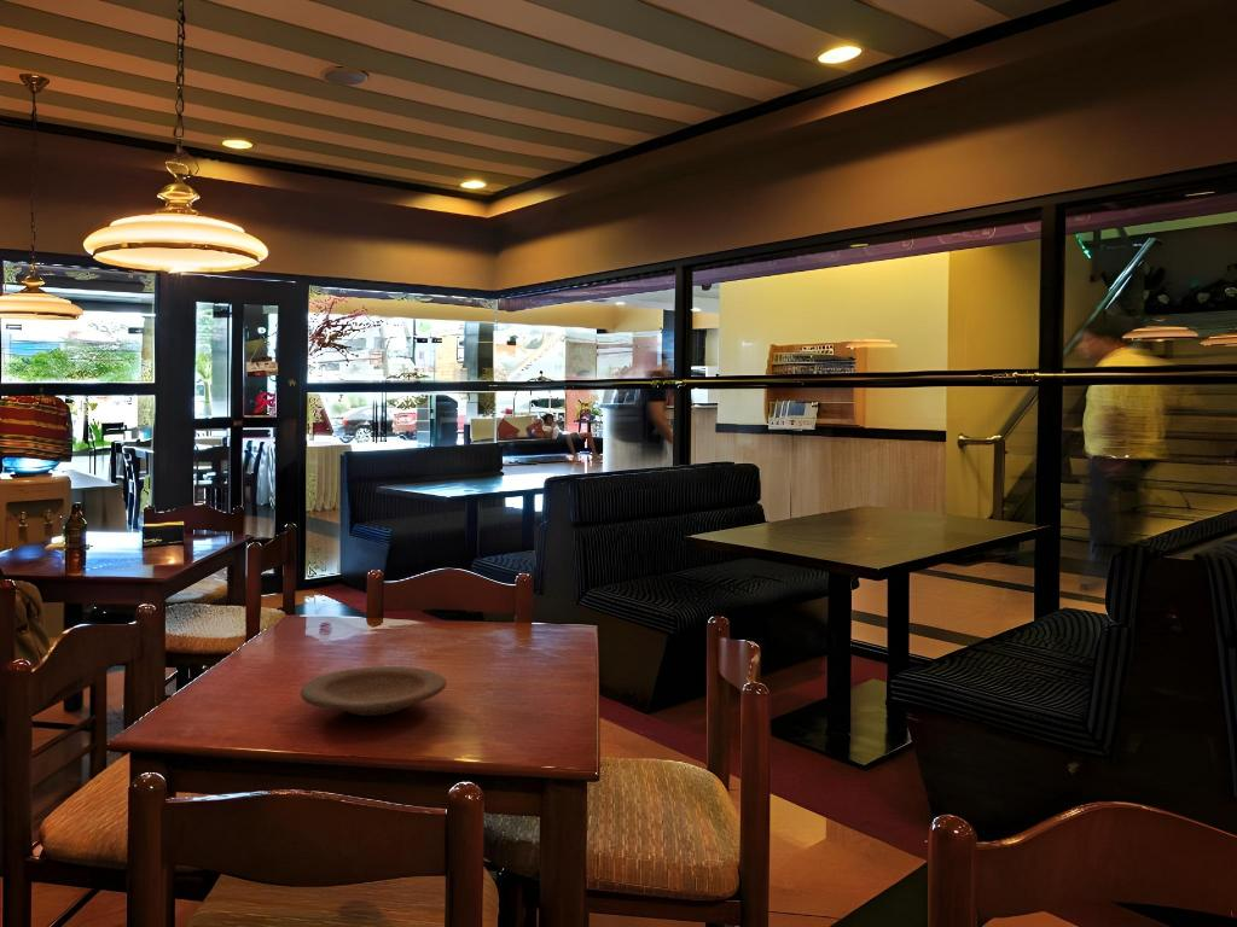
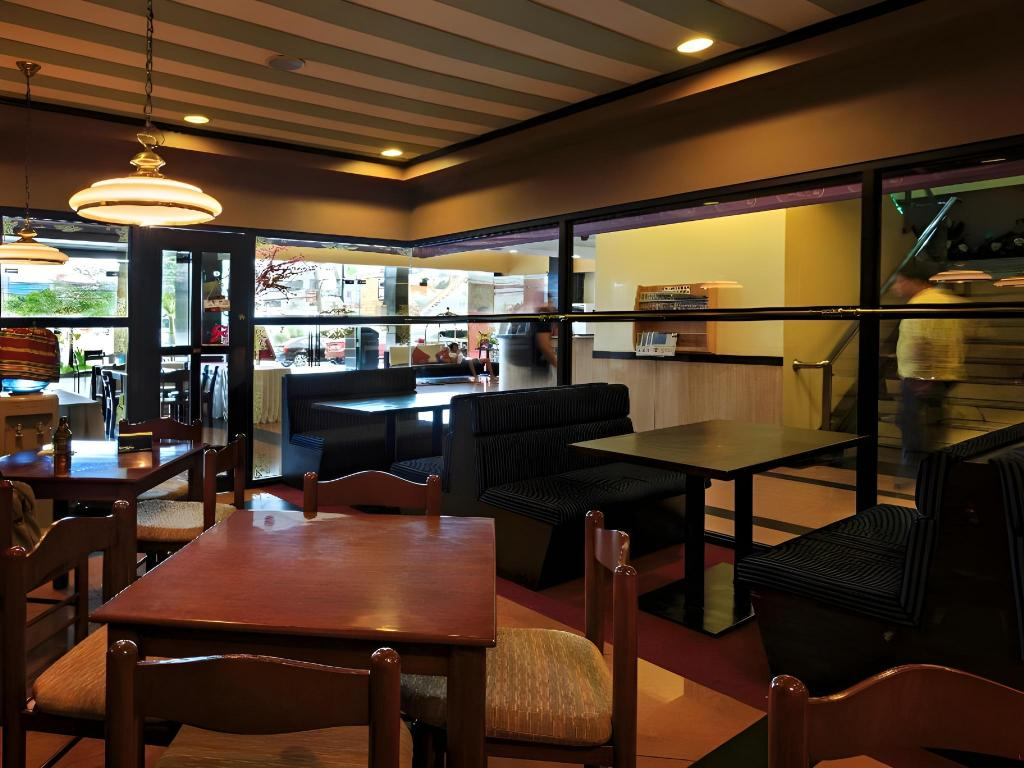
- plate [300,665,448,717]
